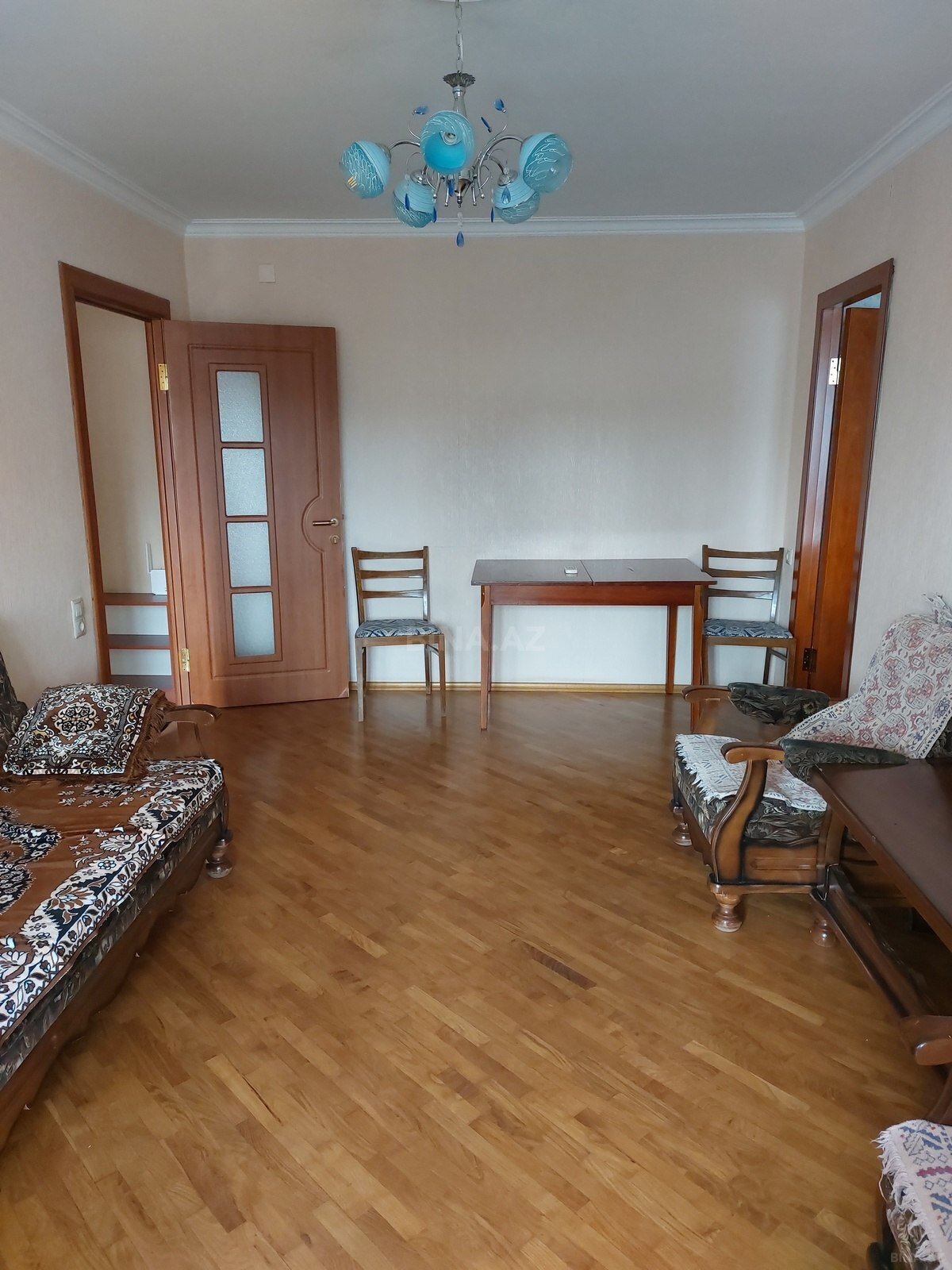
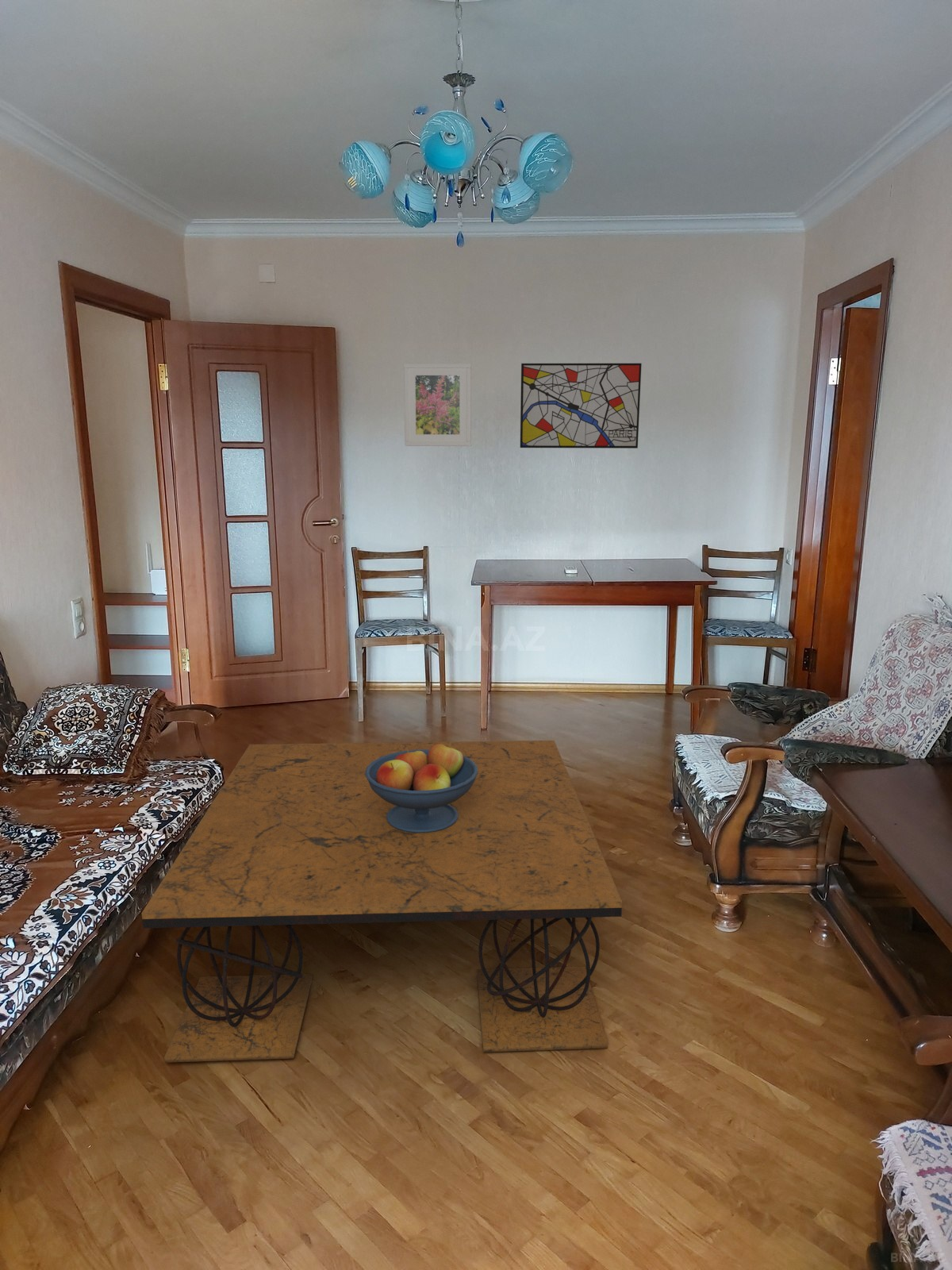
+ wall art [520,363,643,449]
+ fruit bowl [365,741,478,833]
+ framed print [403,363,472,447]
+ coffee table [141,740,623,1064]
